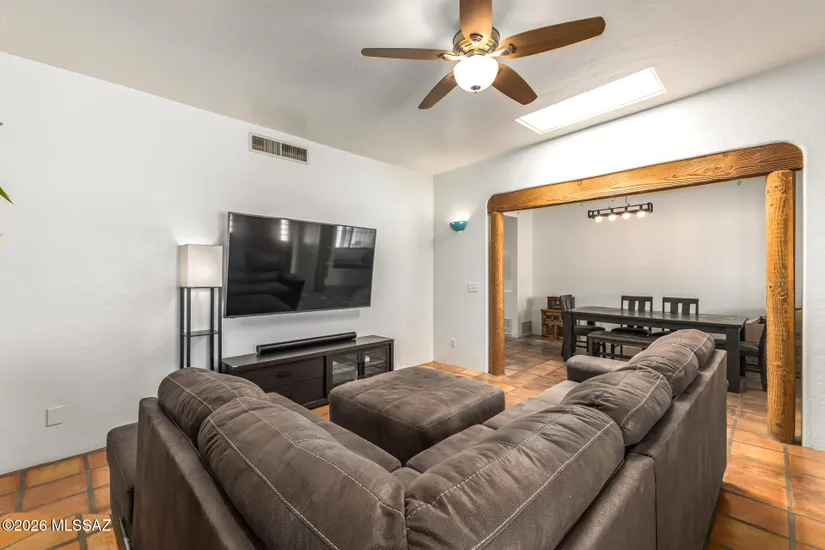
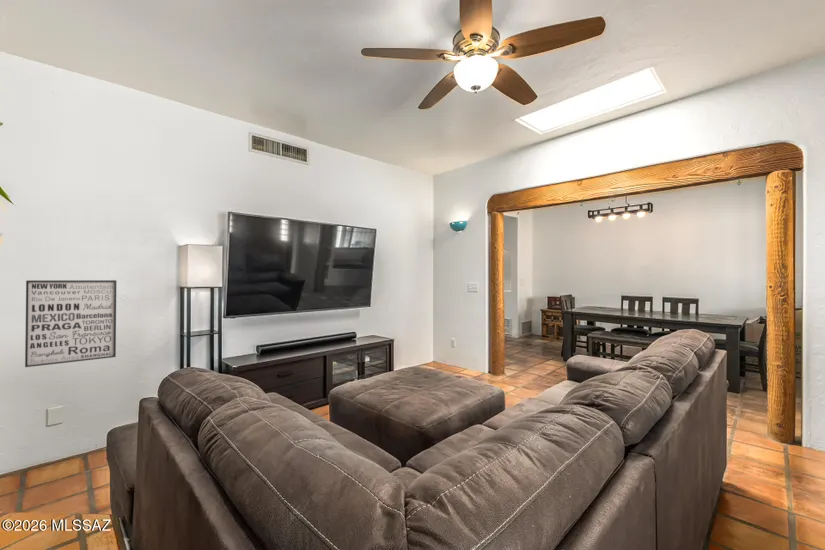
+ wall art [24,279,117,368]
